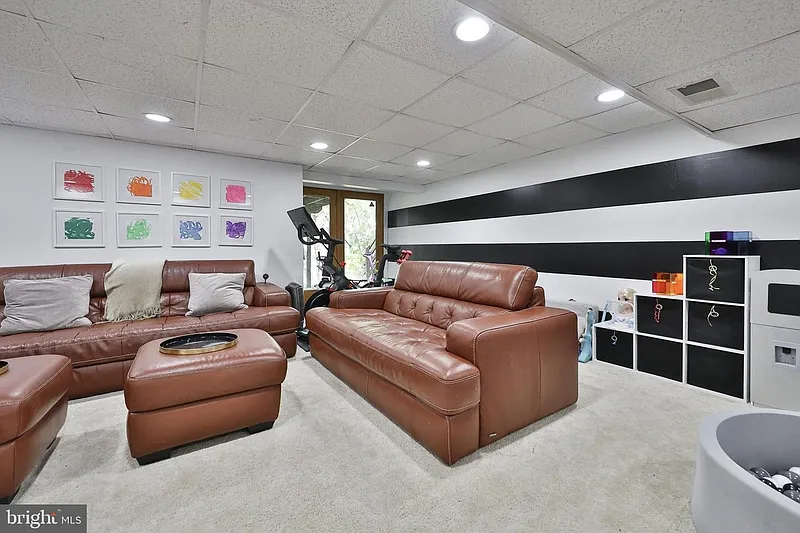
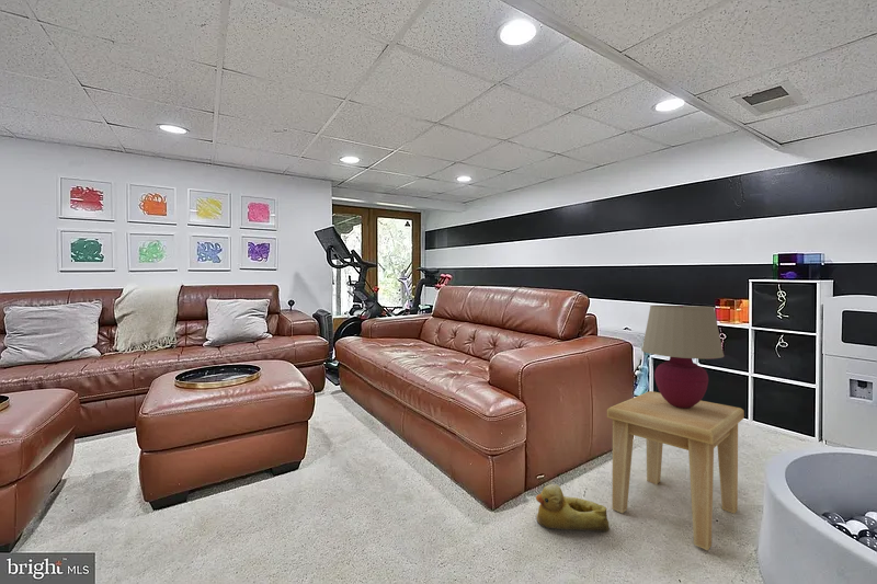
+ rubber duck [535,482,610,533]
+ table lamp [640,305,725,408]
+ side table [606,390,745,551]
